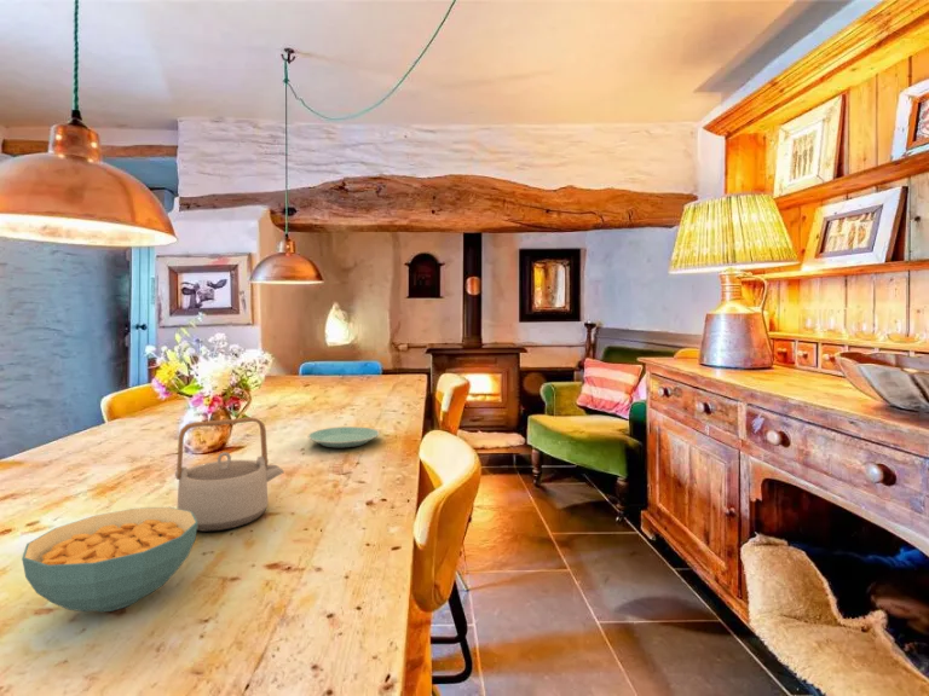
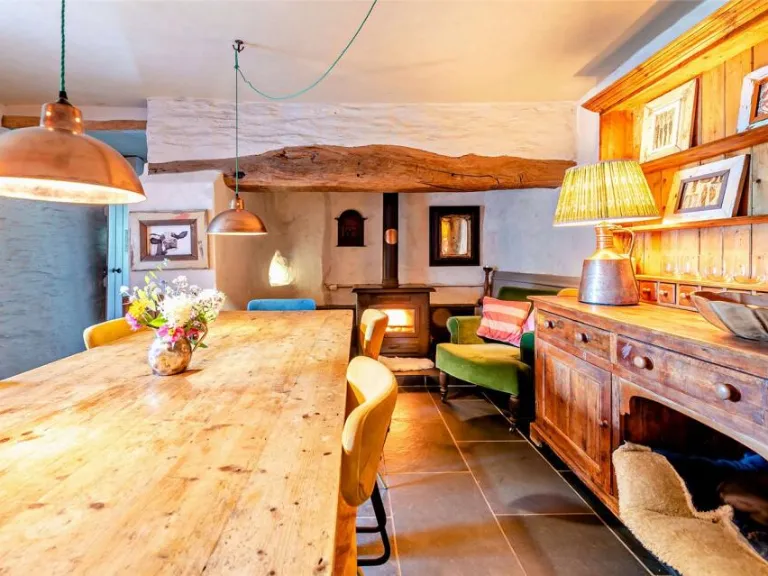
- cereal bowl [21,506,197,613]
- plate [307,425,380,448]
- teapot [174,416,285,533]
